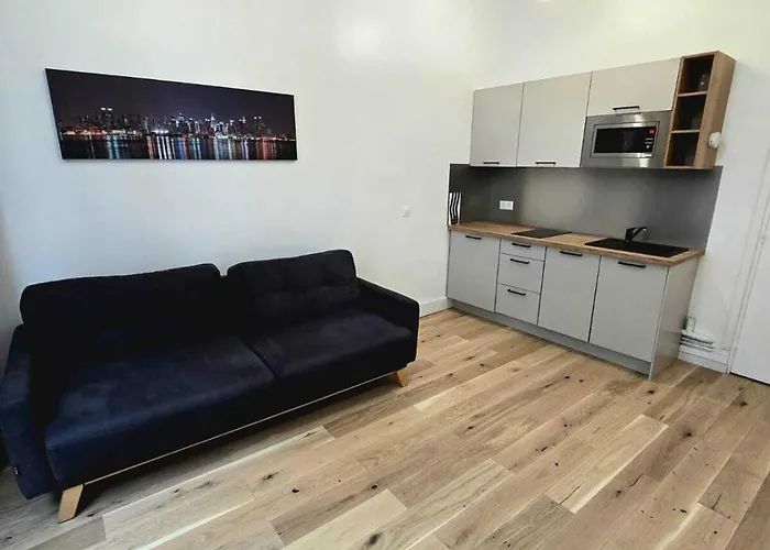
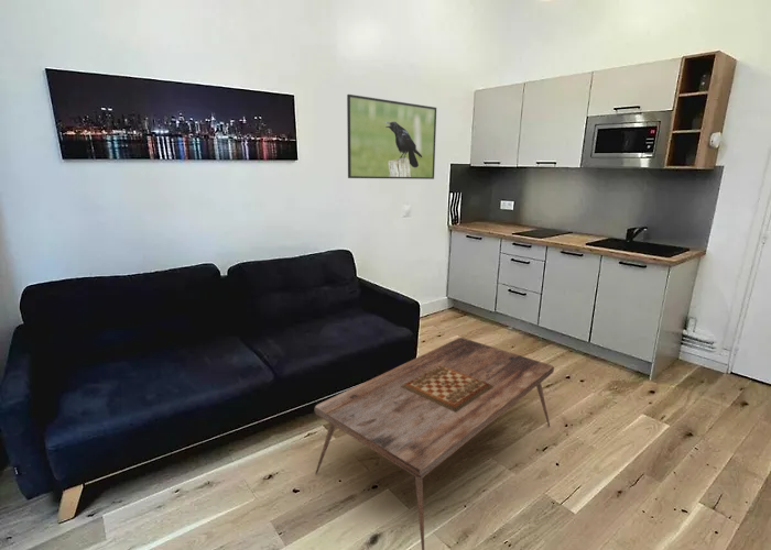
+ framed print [346,94,437,180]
+ coffee table [313,337,555,550]
